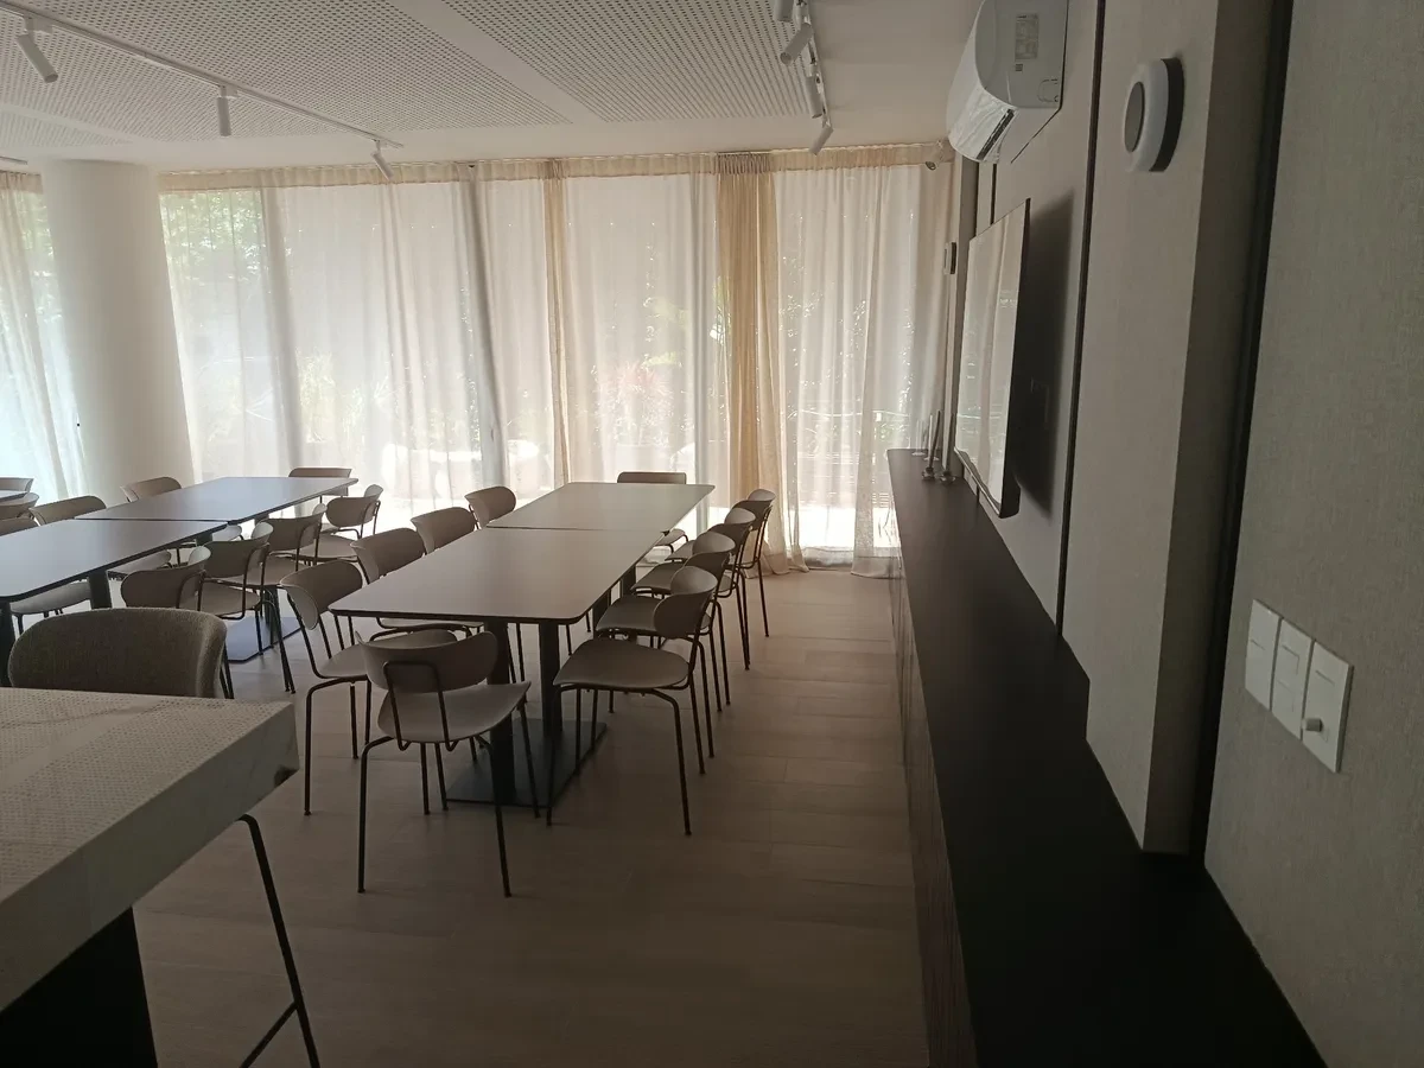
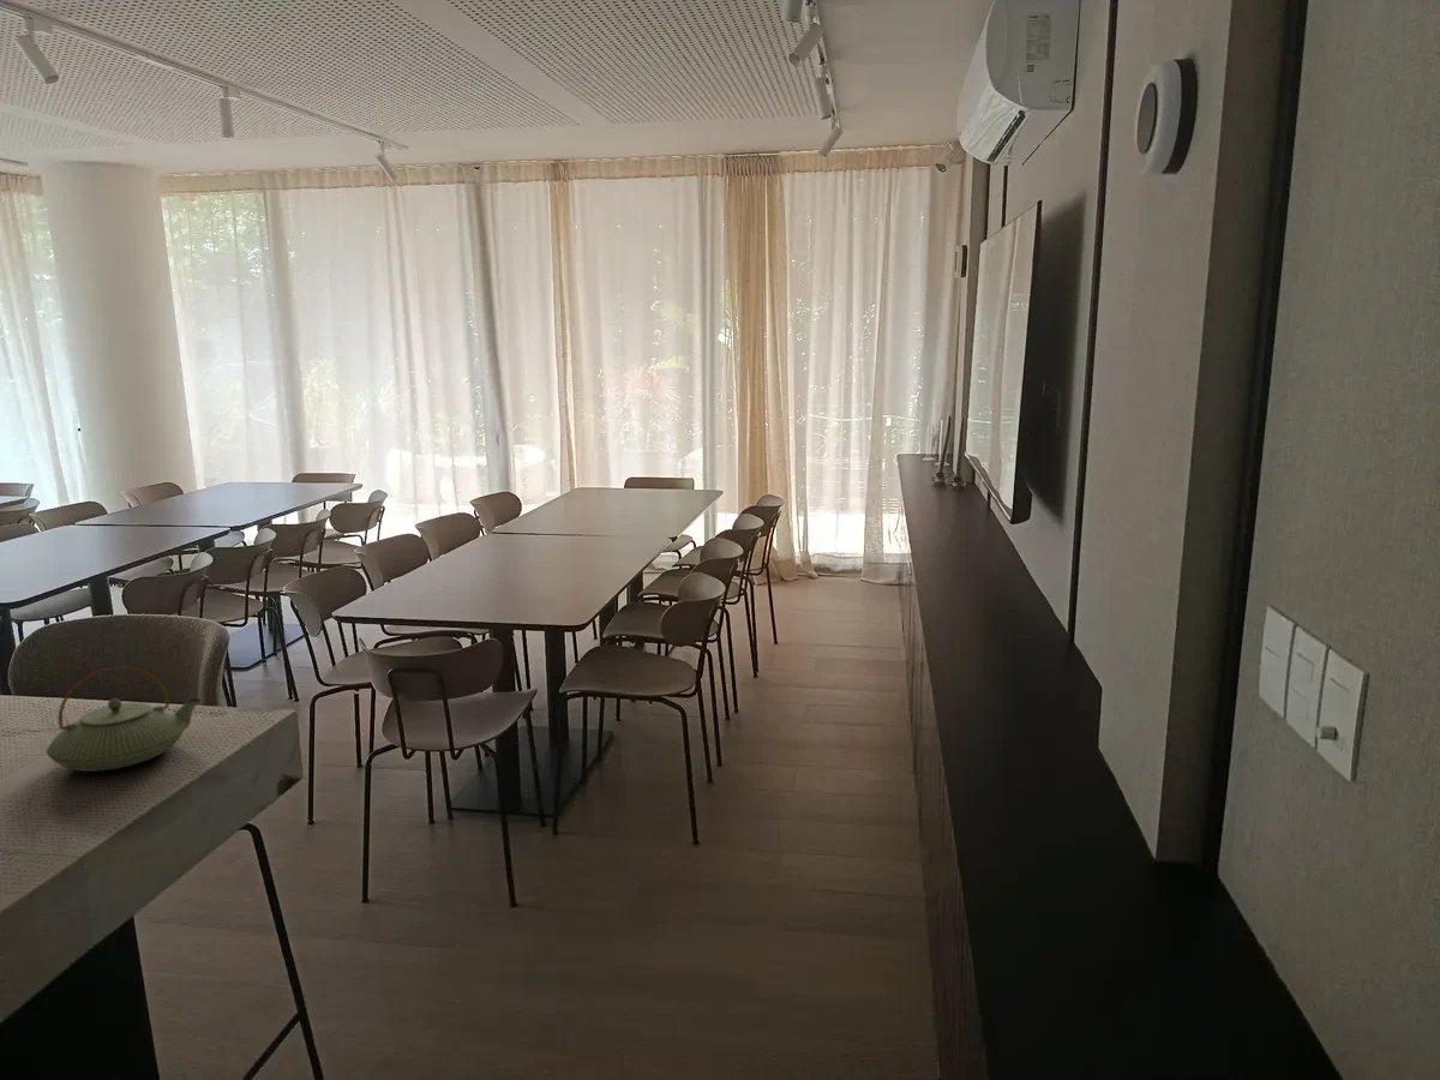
+ teapot [46,665,203,773]
